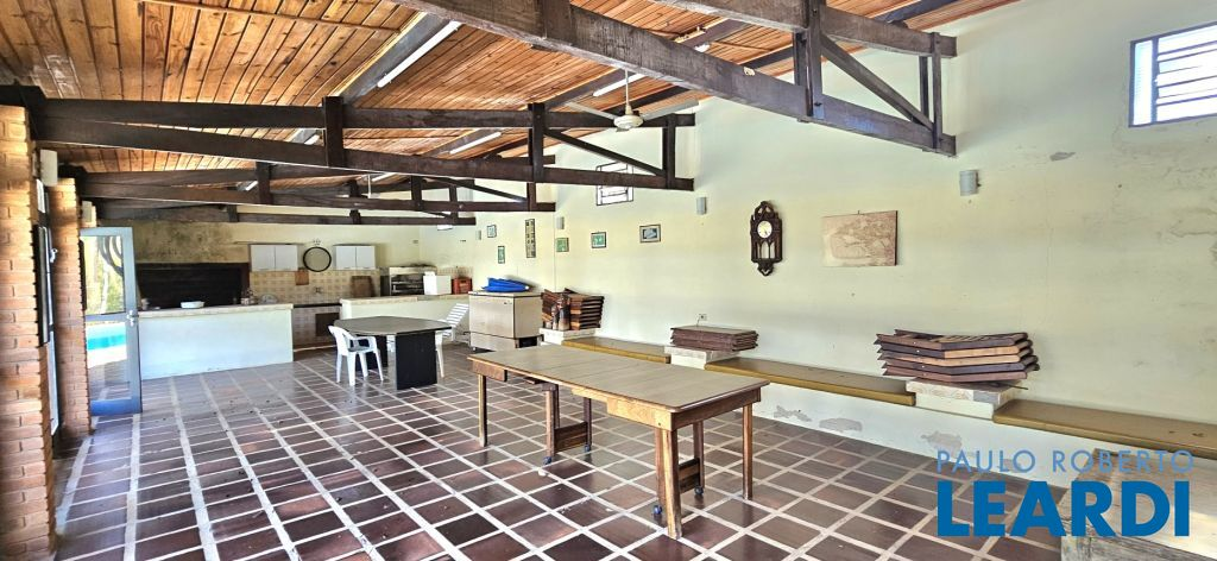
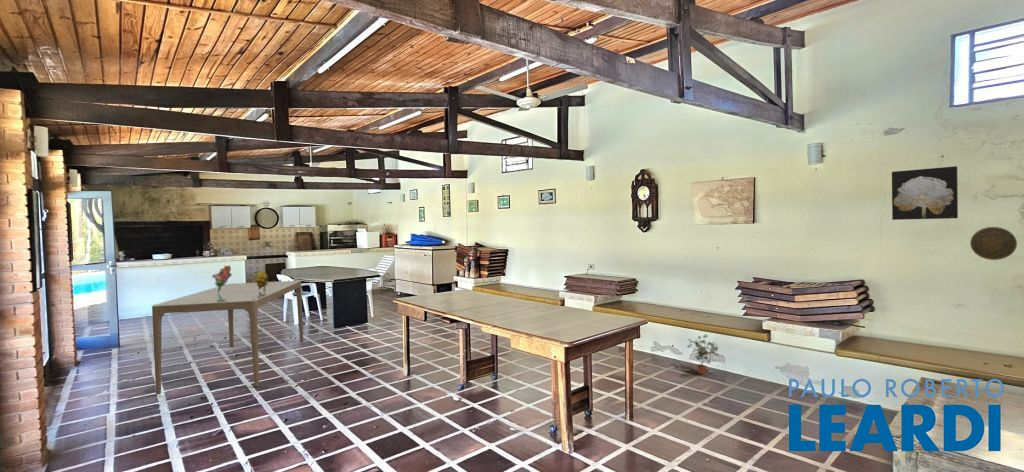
+ wall art [891,165,959,221]
+ dining table [151,280,304,396]
+ potted plant [686,334,720,375]
+ decorative plate [969,226,1018,261]
+ bouquet [211,264,233,293]
+ banana bunch [250,270,269,290]
